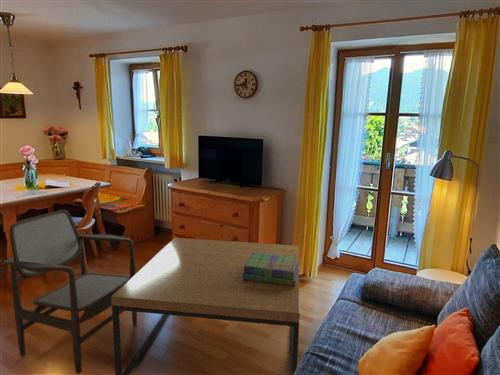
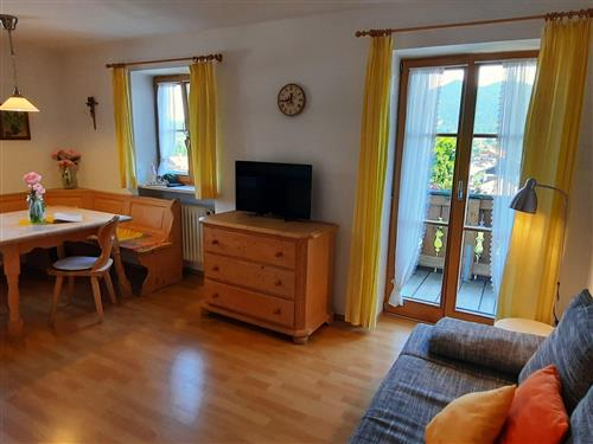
- stack of books [242,253,301,286]
- armchair [3,209,138,375]
- coffee table [111,237,301,375]
